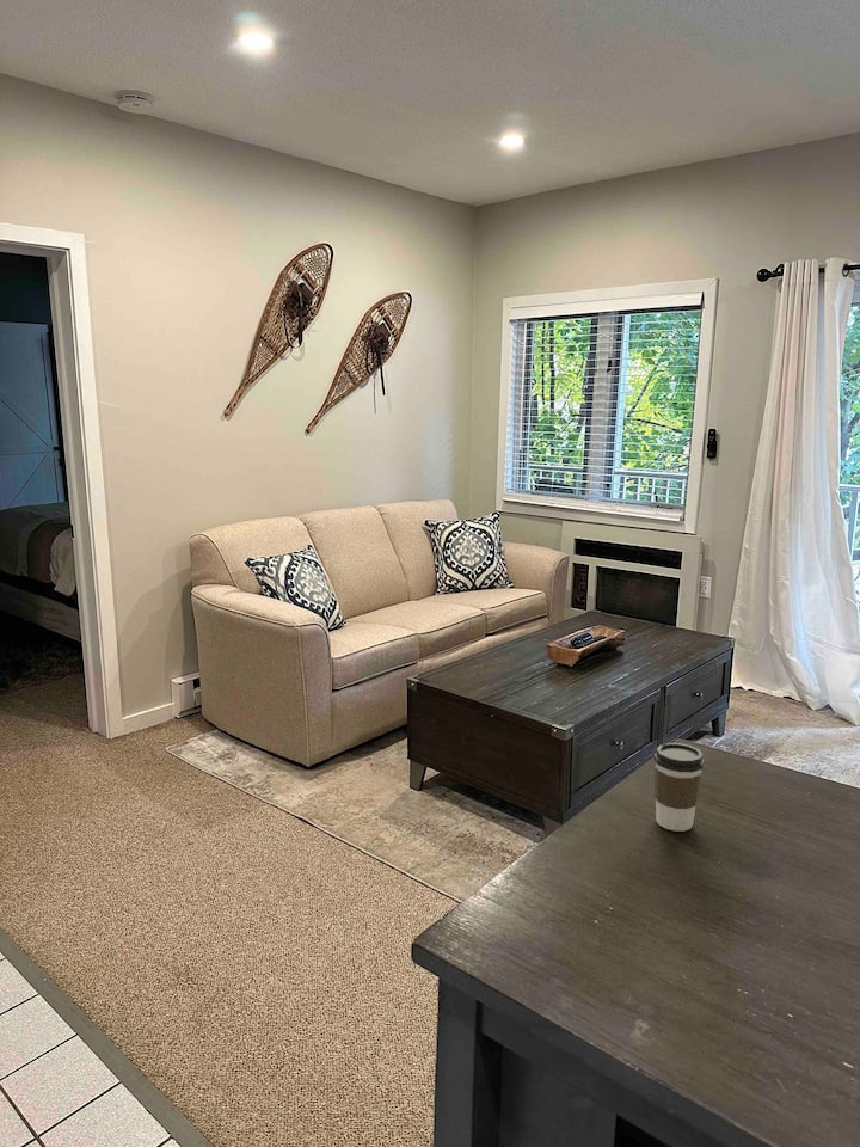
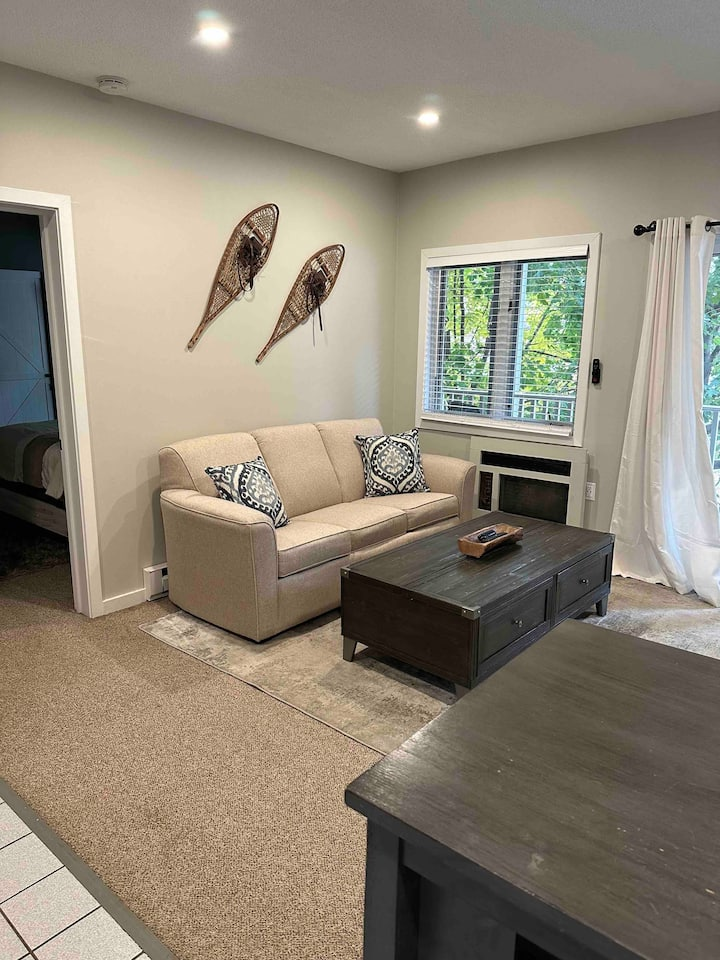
- coffee cup [652,742,706,833]
